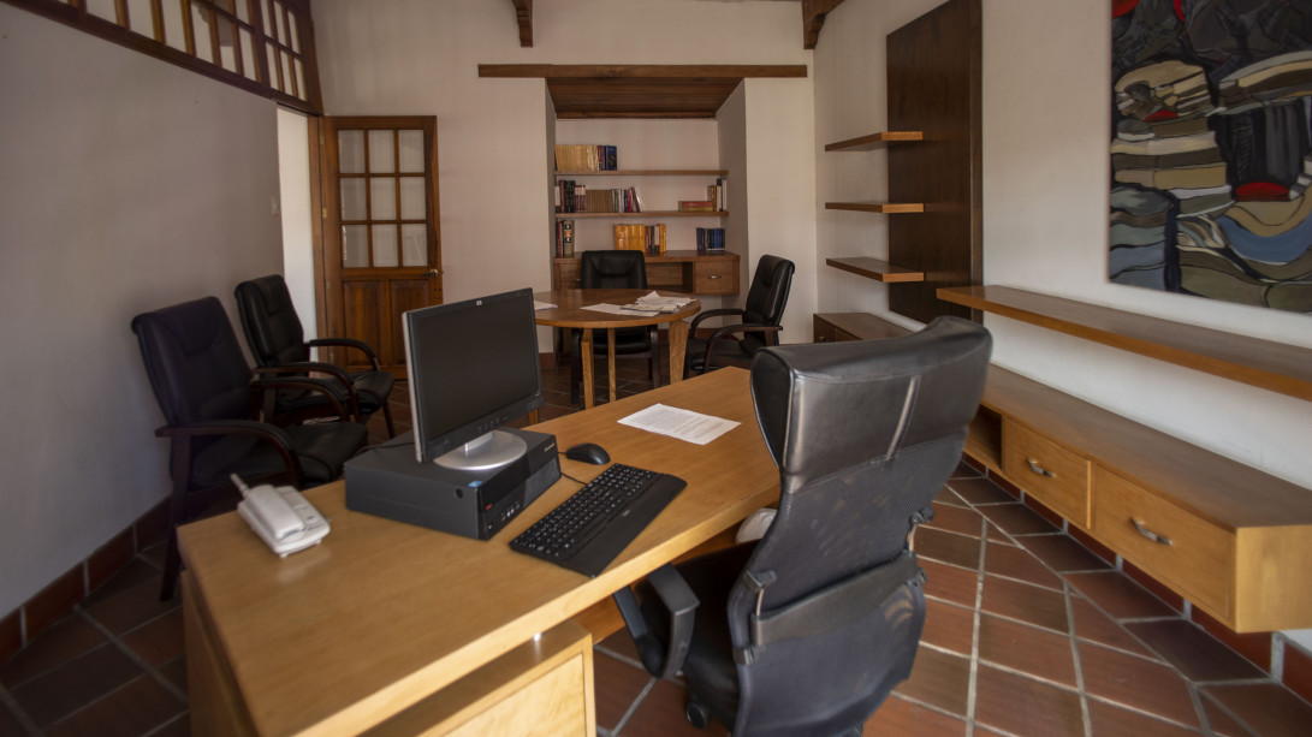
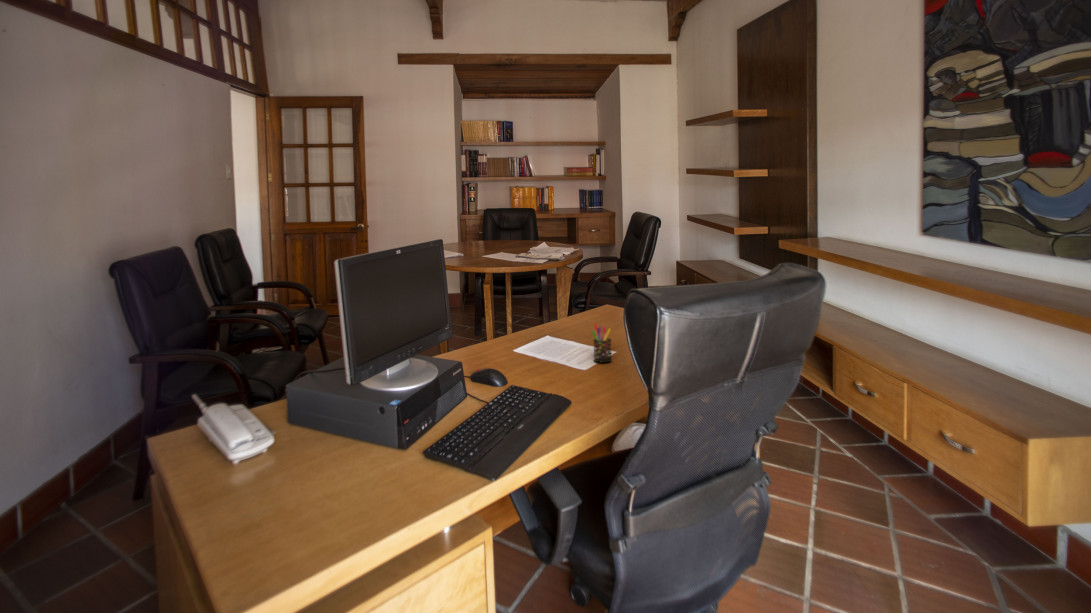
+ pen holder [590,322,613,364]
